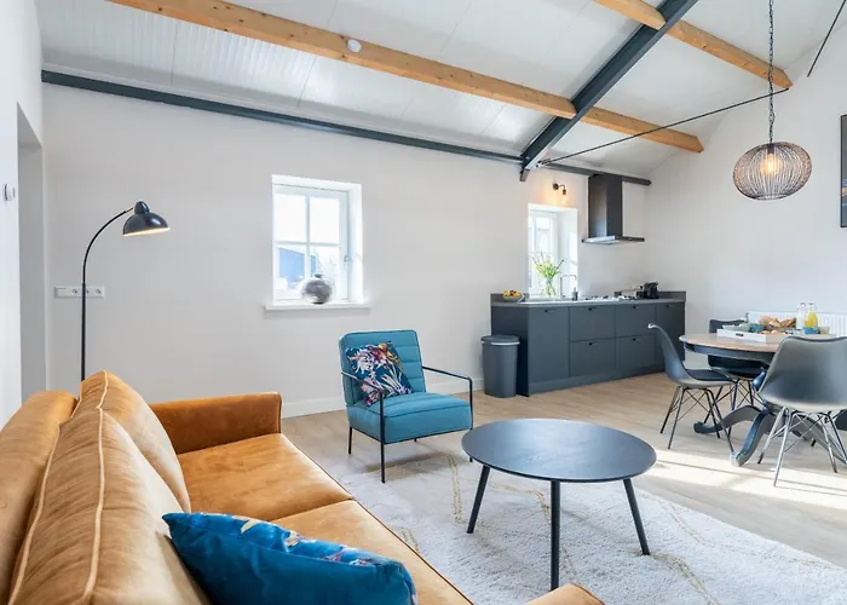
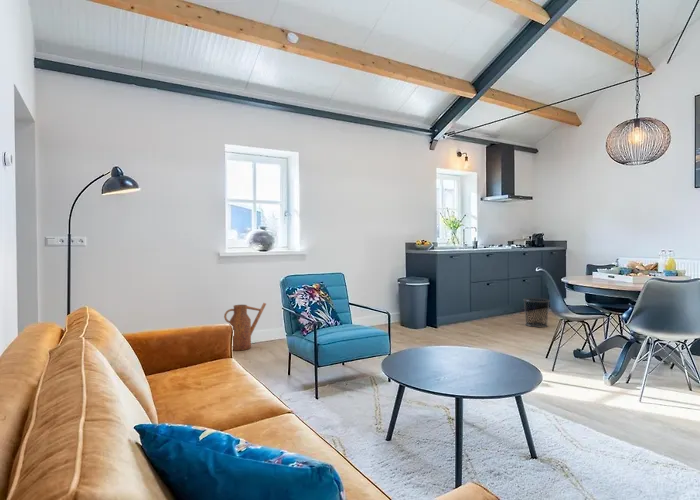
+ watering can [223,302,267,352]
+ waste bin [523,297,550,328]
